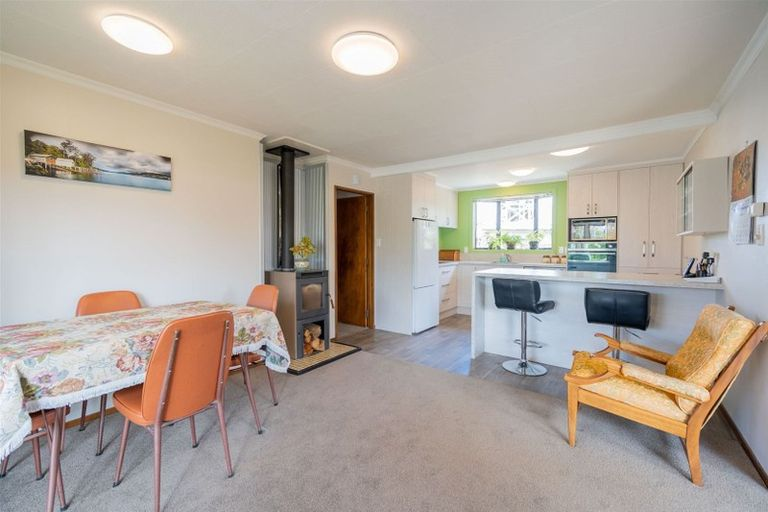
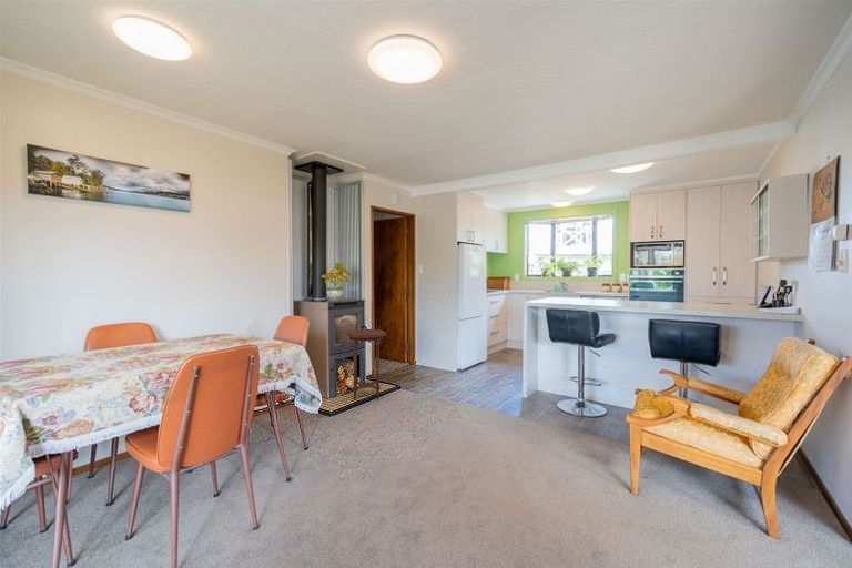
+ side table [345,328,387,402]
